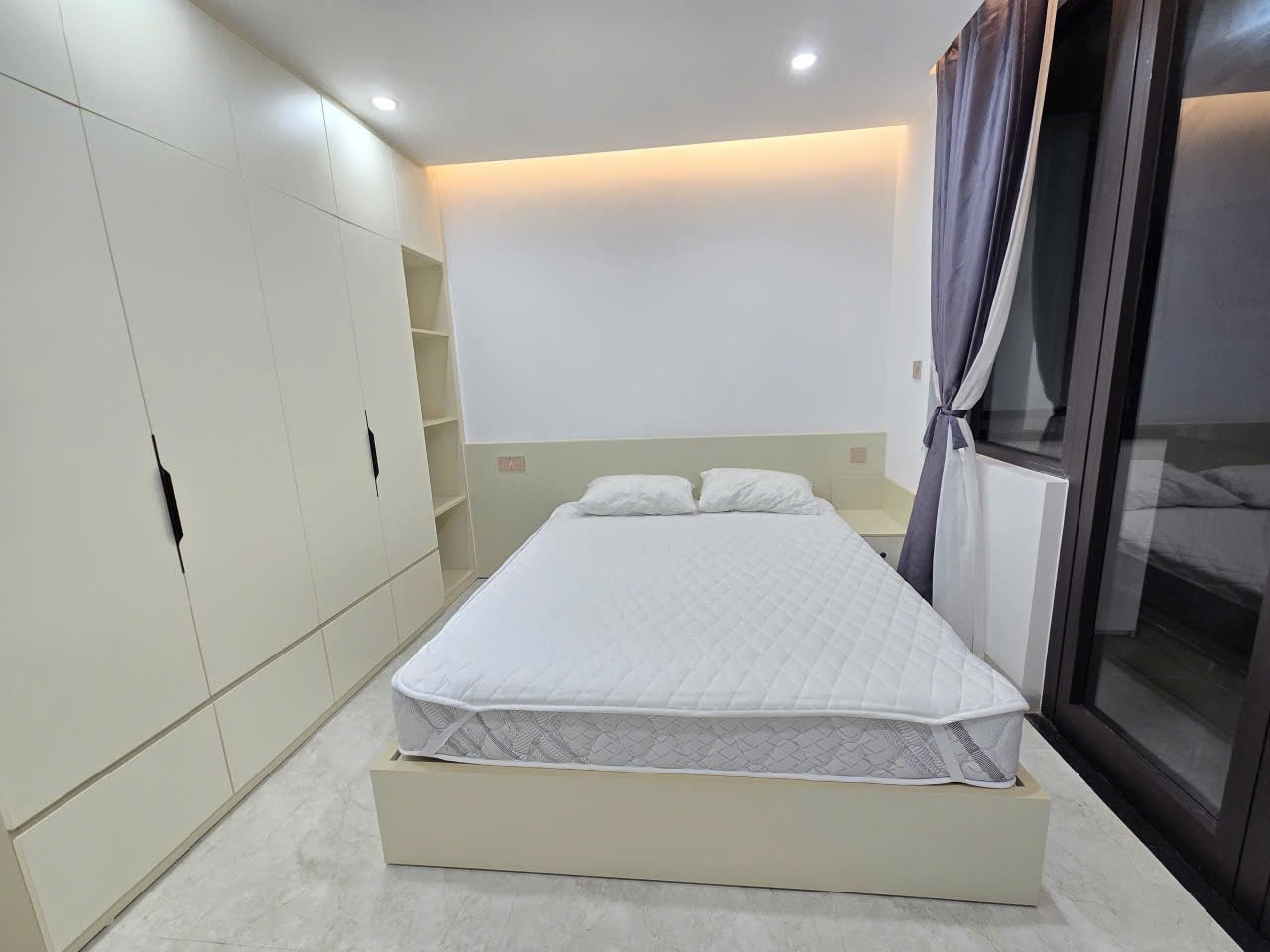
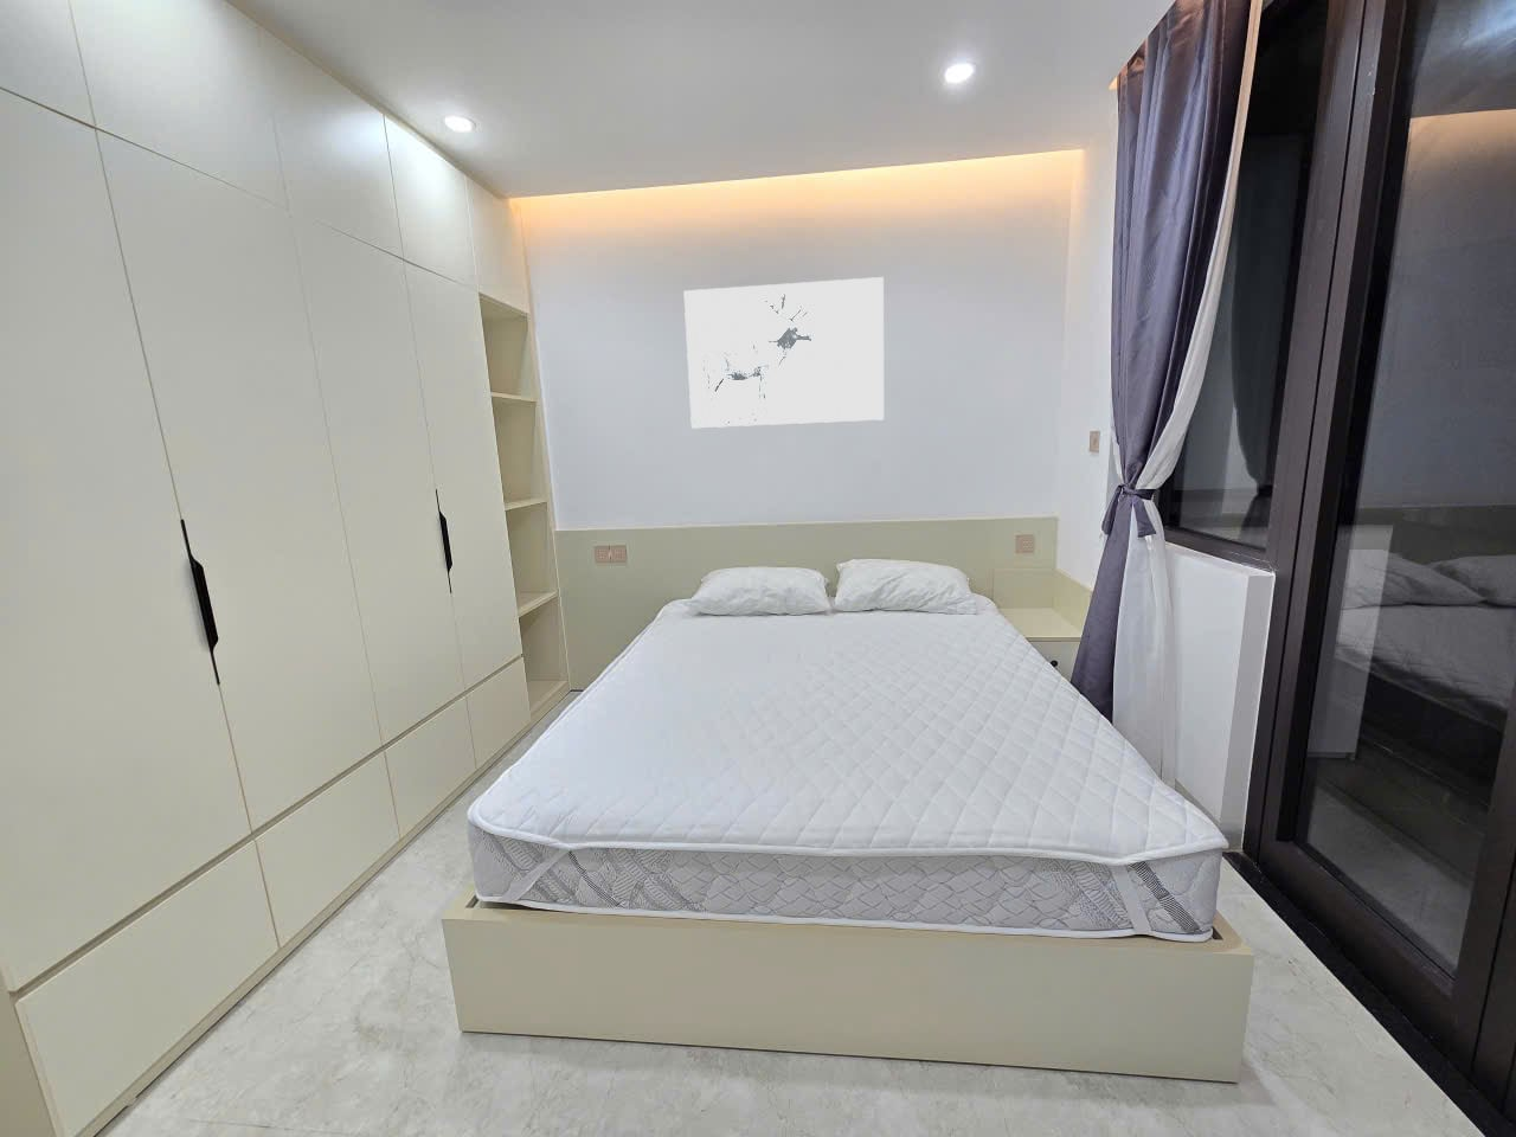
+ wall art [683,276,885,429]
